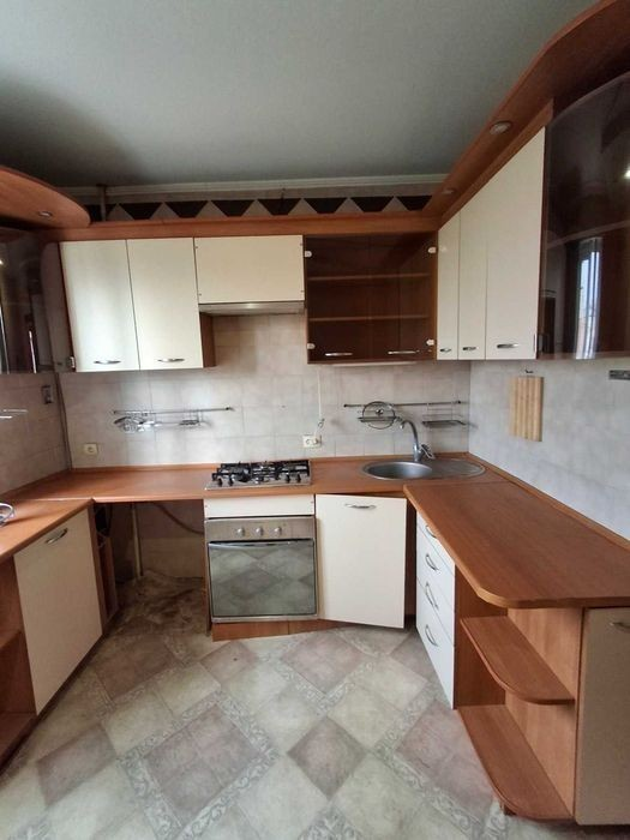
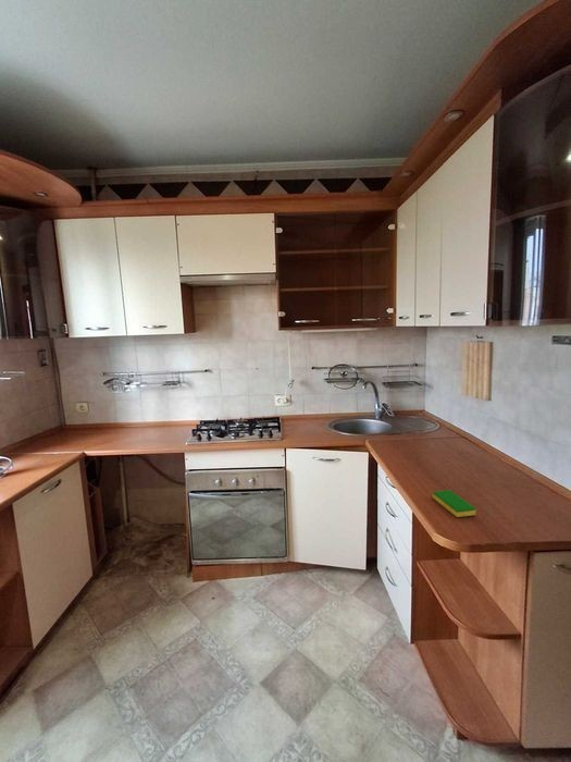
+ dish sponge [432,489,477,518]
